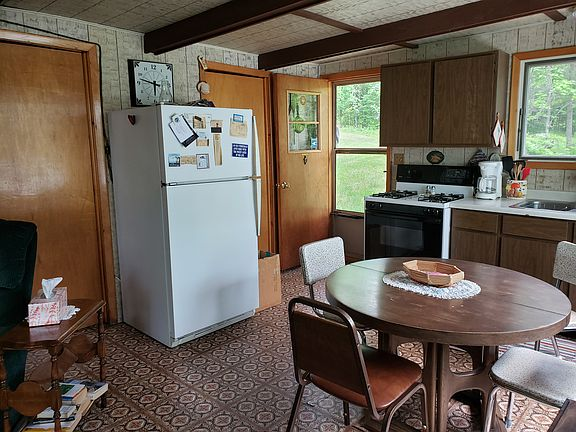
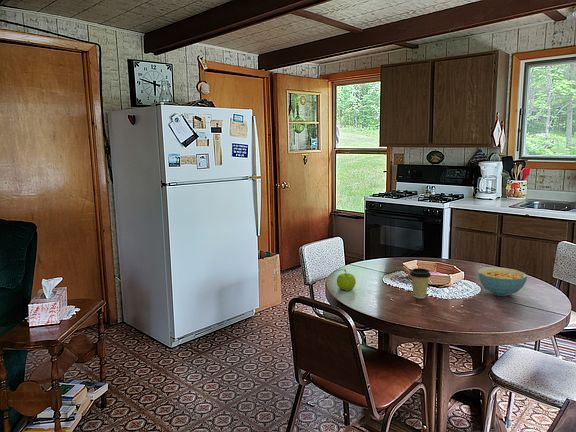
+ coffee cup [409,267,432,299]
+ fruit [333,268,357,292]
+ cereal bowl [477,266,528,297]
